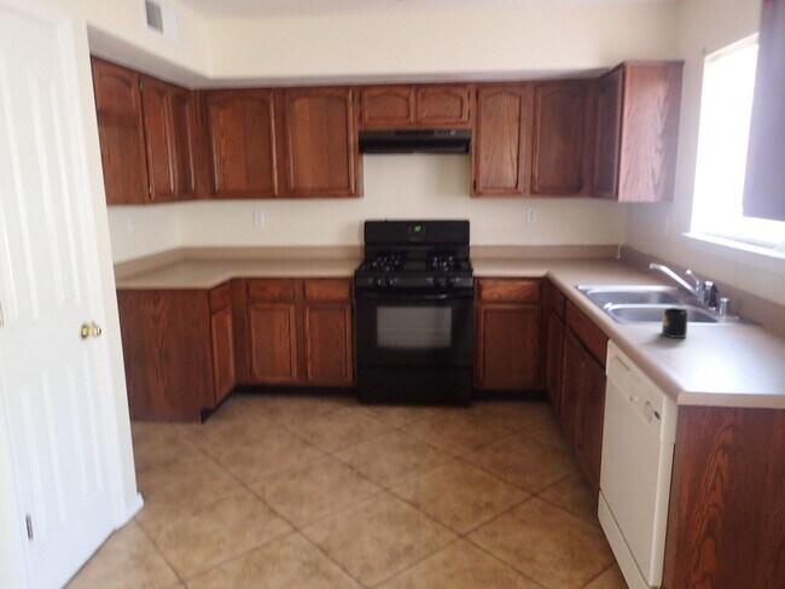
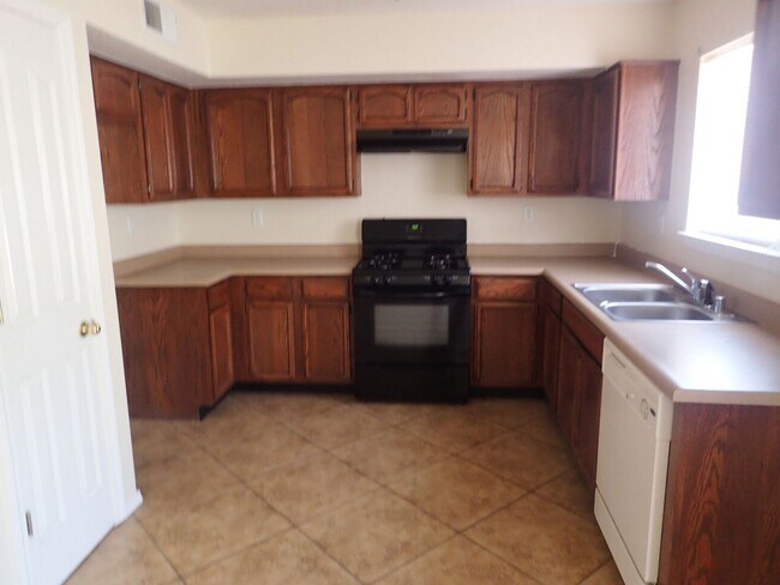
- mug [661,307,690,339]
